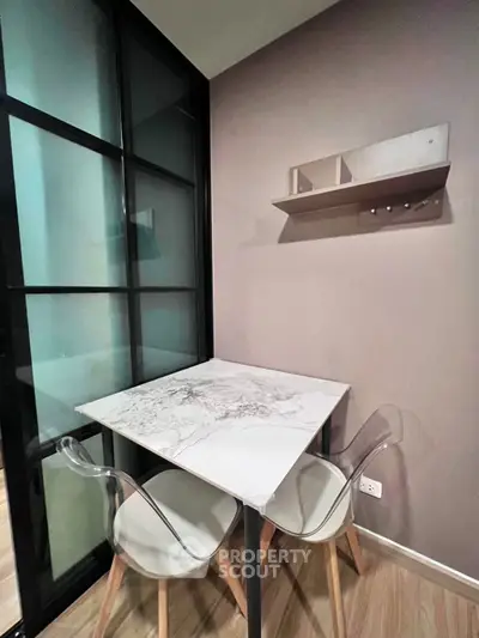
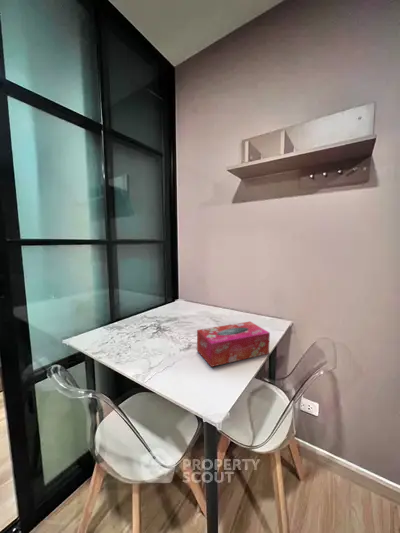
+ tissue box [196,321,271,368]
